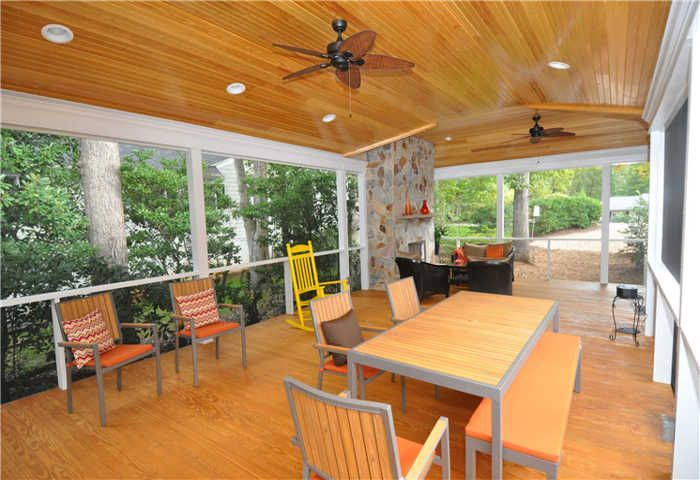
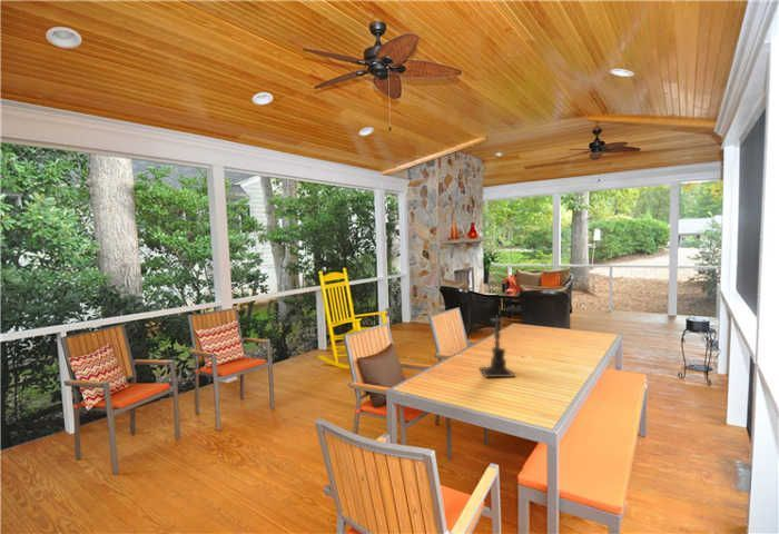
+ candle holder [479,316,516,378]
